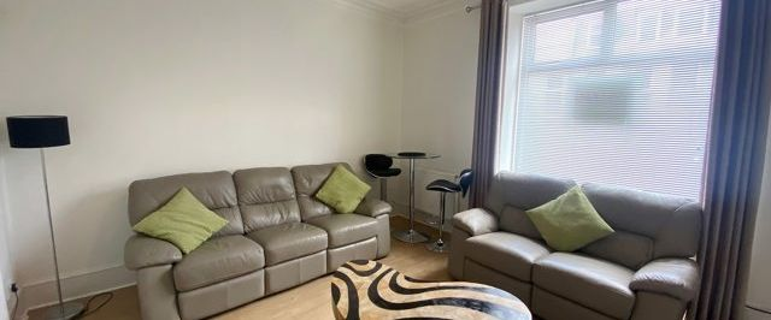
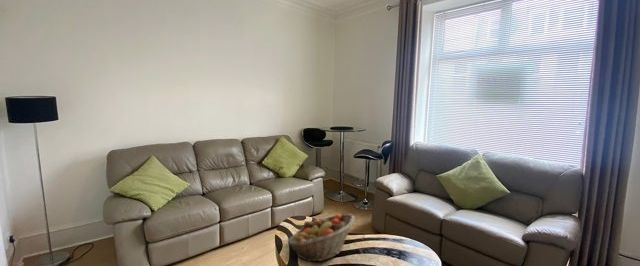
+ fruit basket [287,213,356,263]
